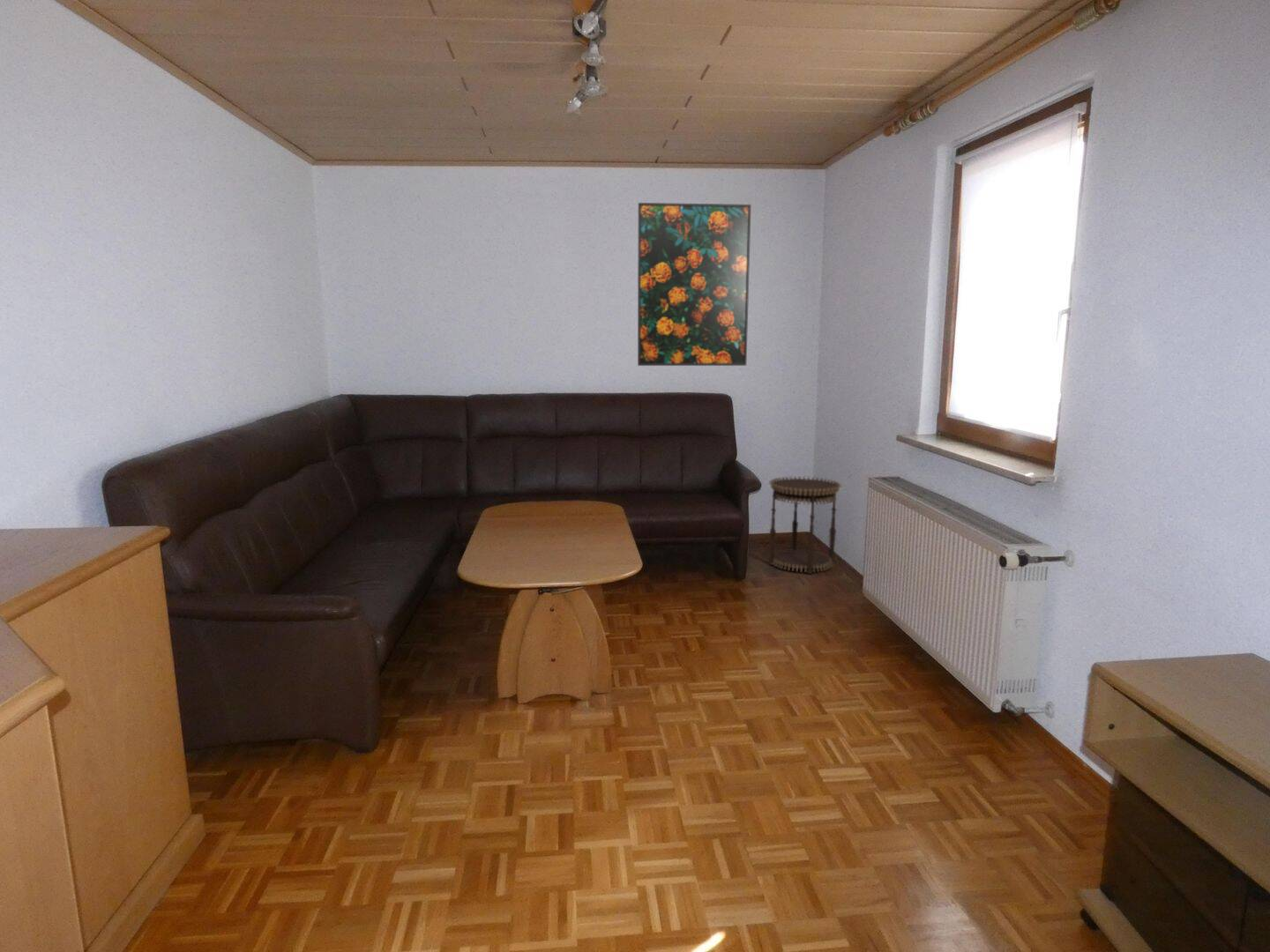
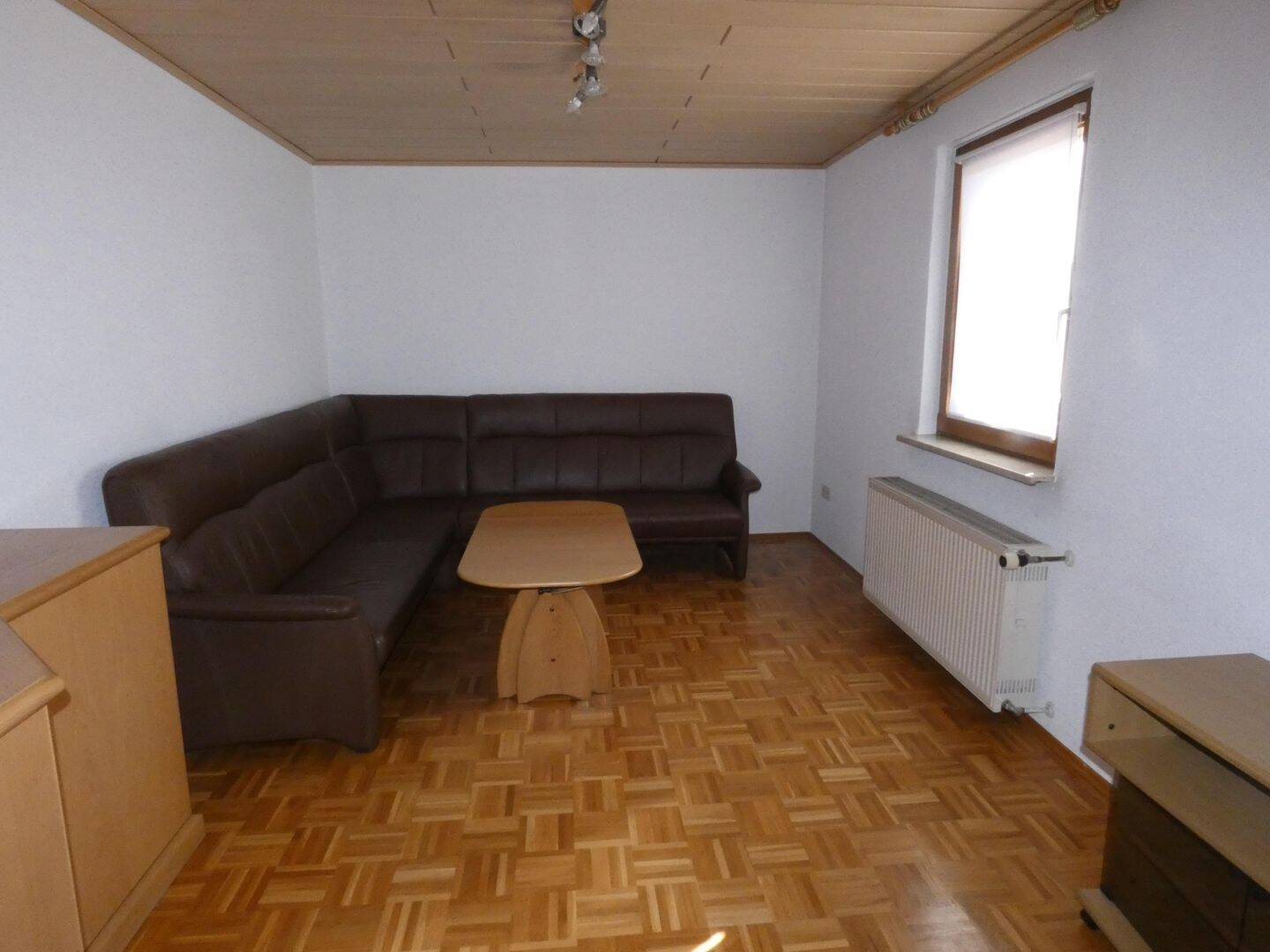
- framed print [637,202,751,367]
- side table [768,475,842,575]
